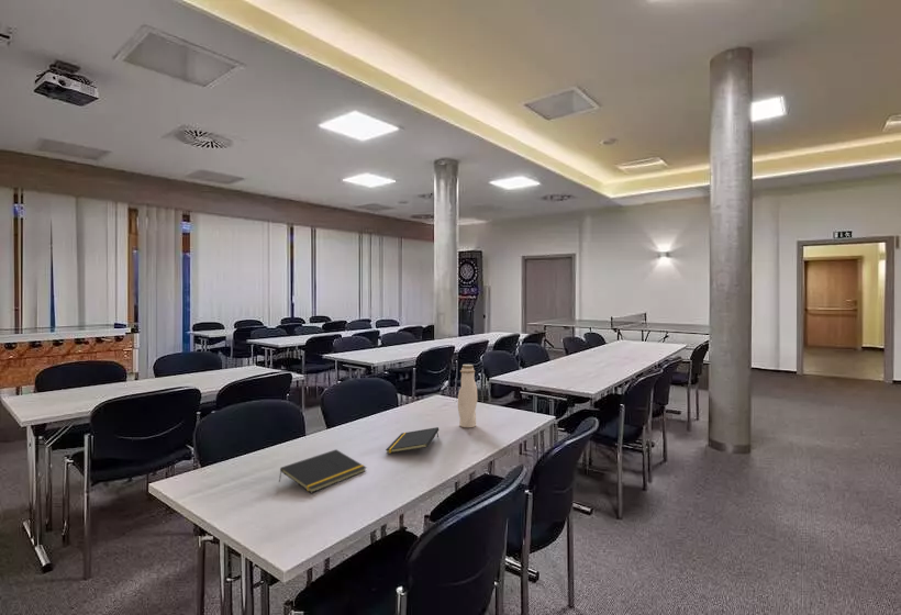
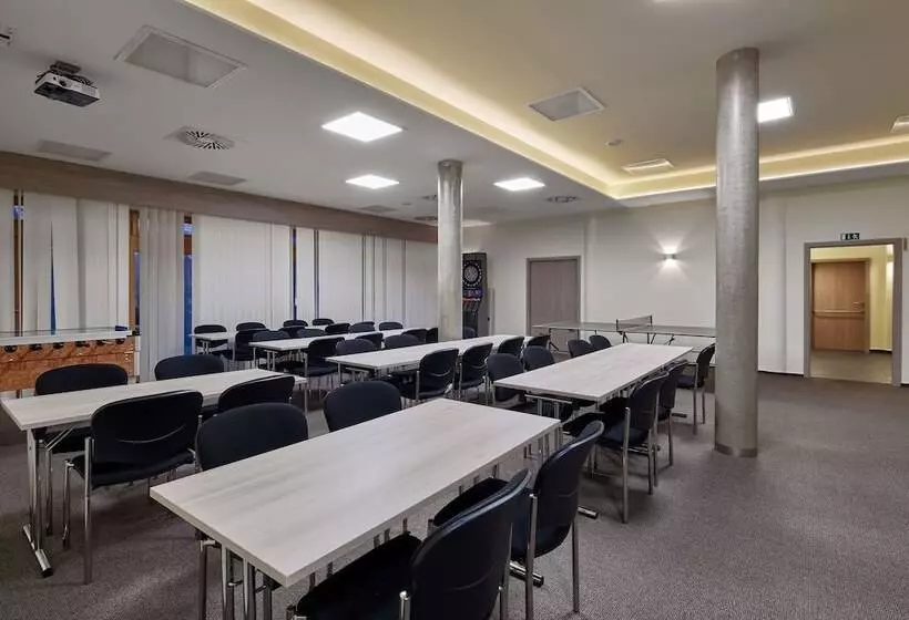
- notepad [278,448,368,494]
- water bottle [457,364,478,428]
- notepad [385,426,440,455]
